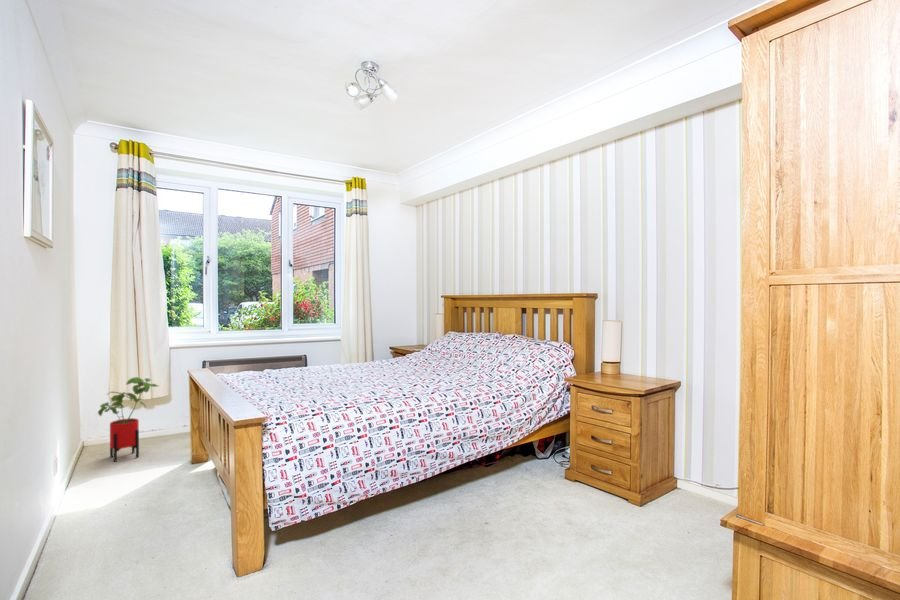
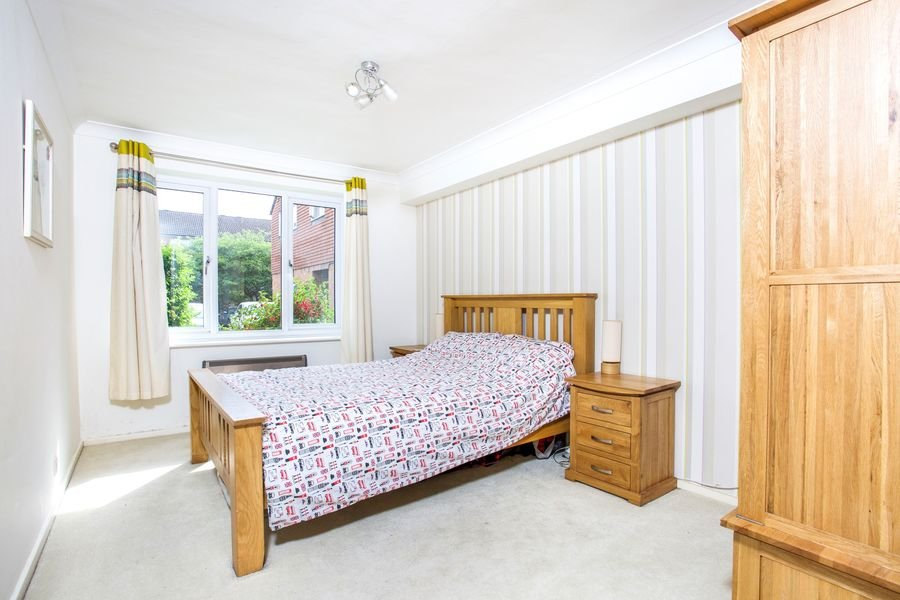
- house plant [97,376,159,463]
